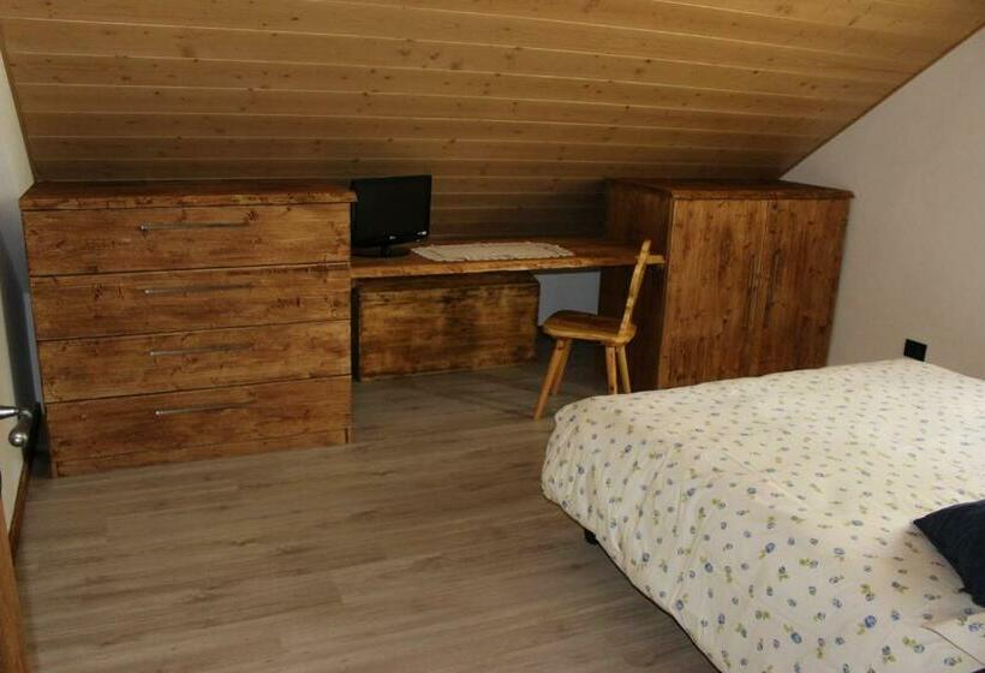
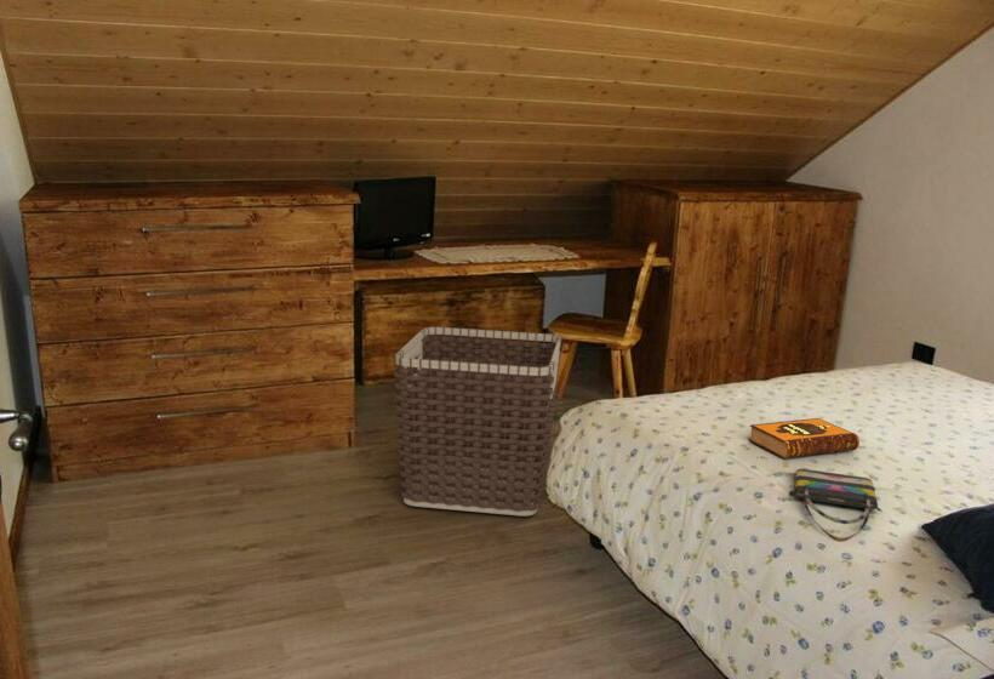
+ clothes hamper [393,325,562,517]
+ tote bag [788,468,882,542]
+ hardback book [747,417,861,460]
